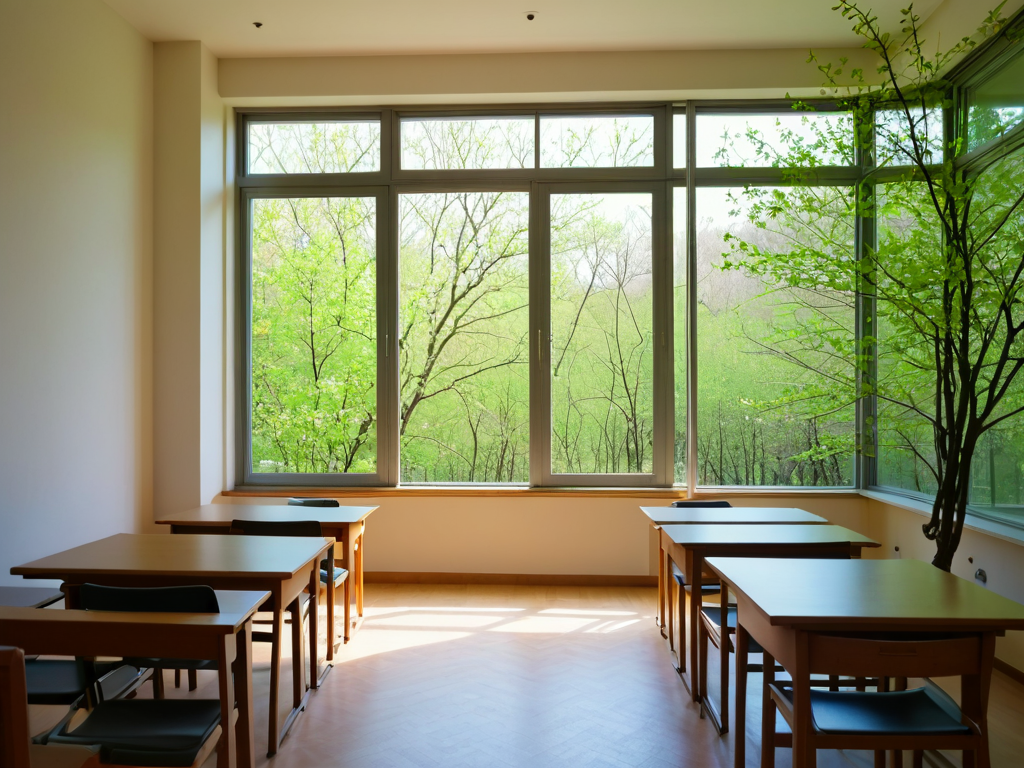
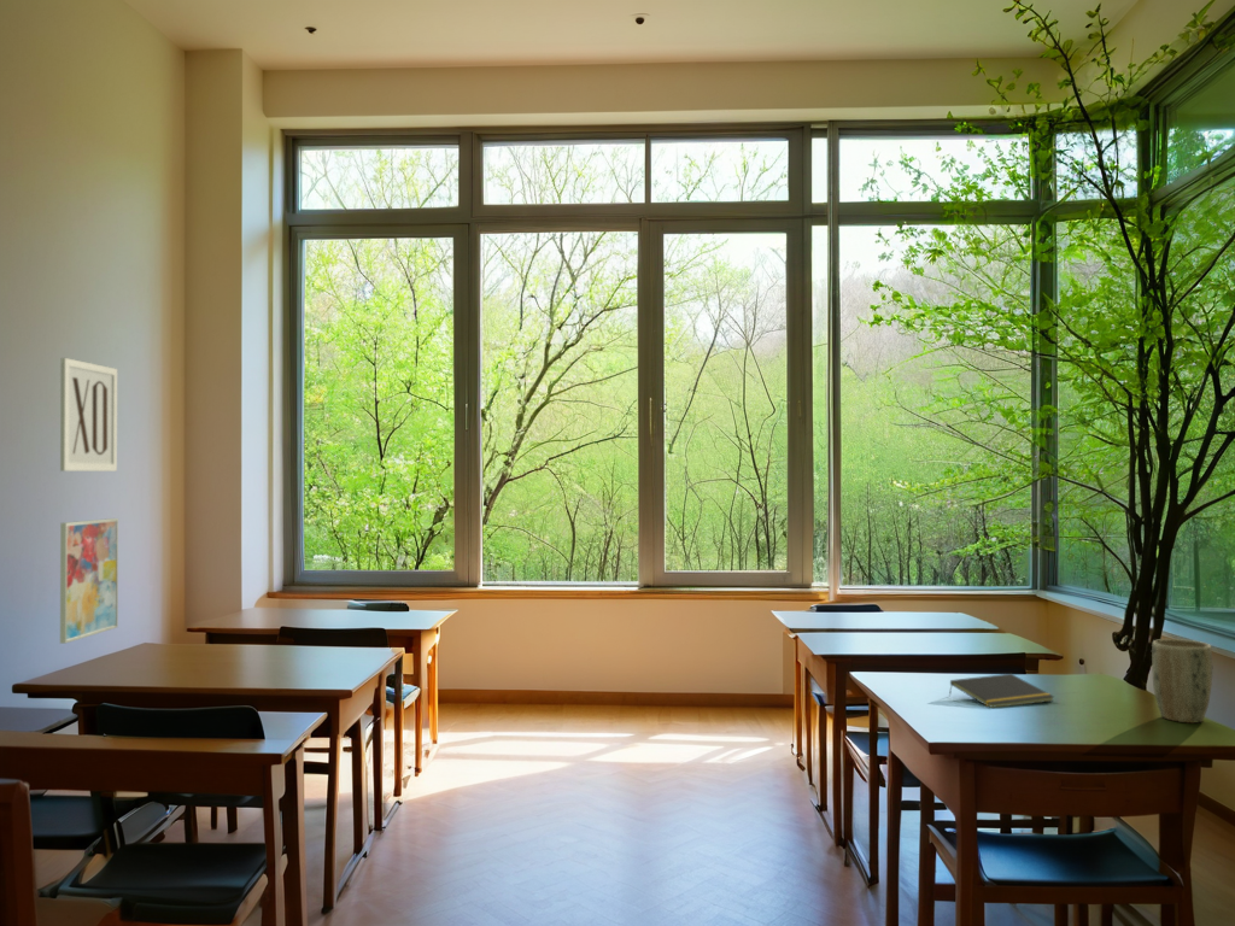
+ wall art [59,517,119,645]
+ plant pot [1151,638,1213,725]
+ notepad [948,673,1055,709]
+ wall art [59,357,118,473]
